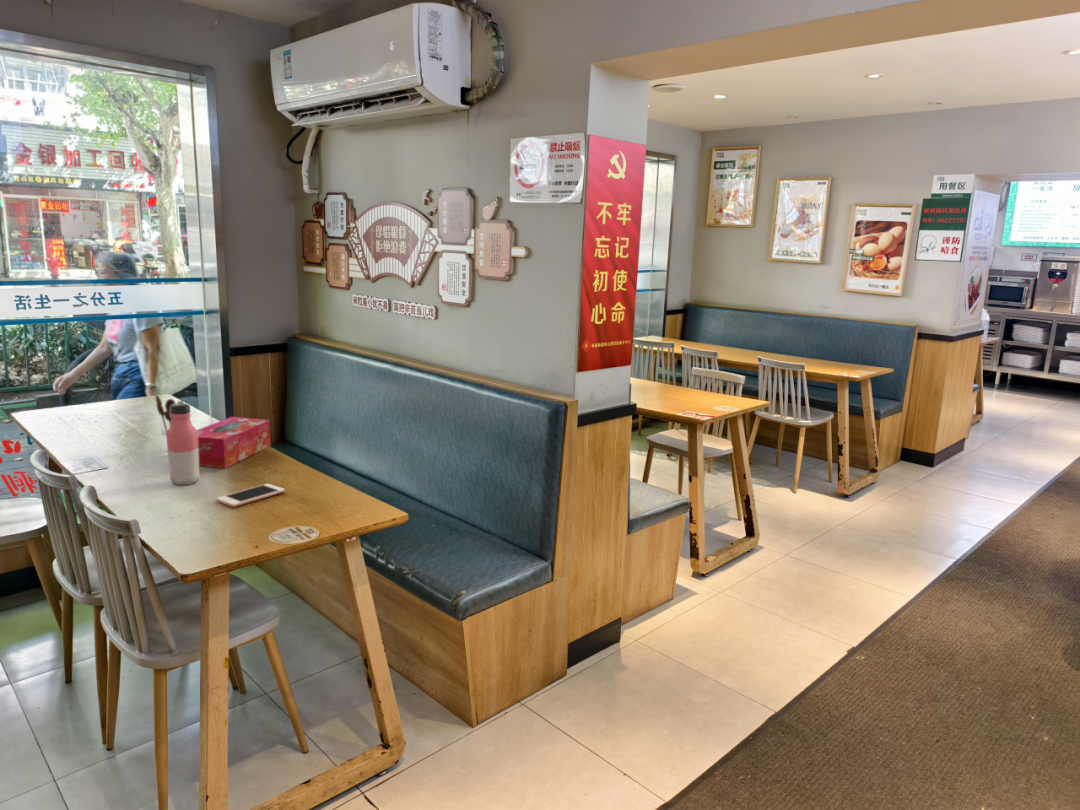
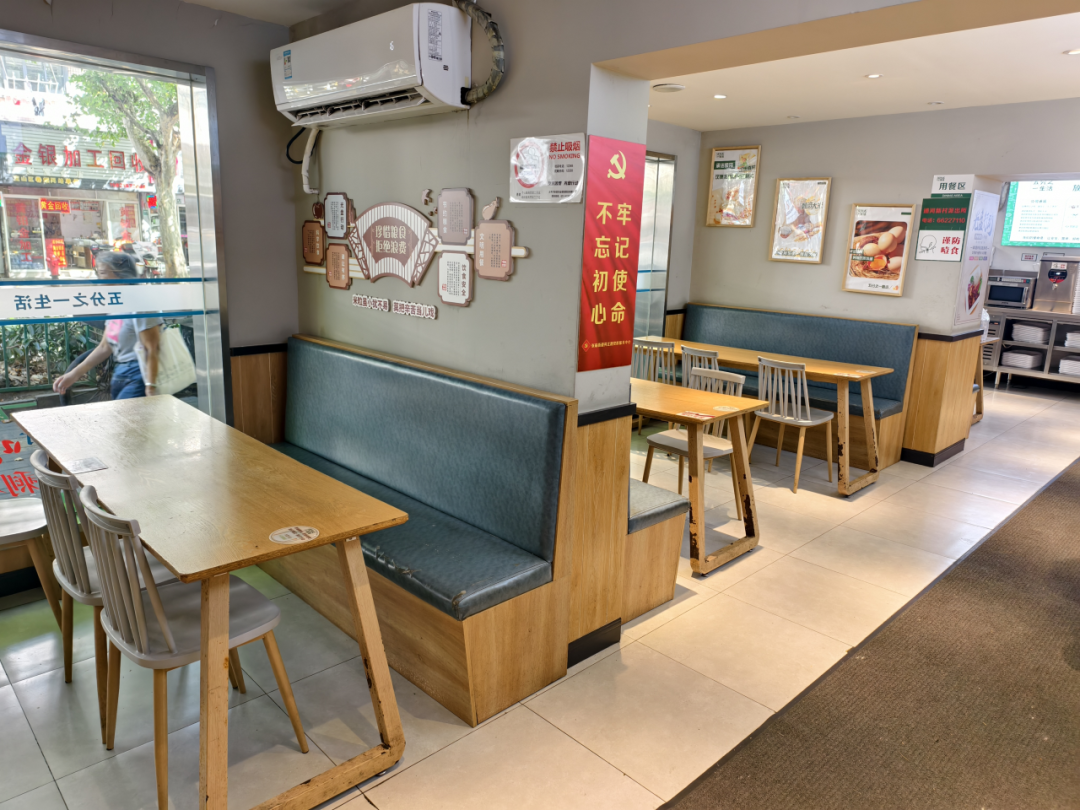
- utensil holder [154,394,184,436]
- tissue box [196,416,272,469]
- cell phone [215,483,286,508]
- water bottle [165,402,201,486]
